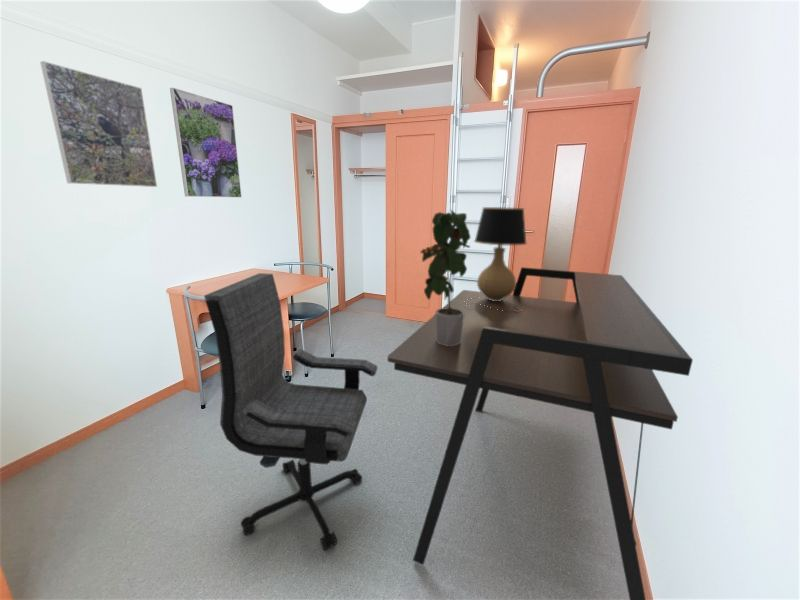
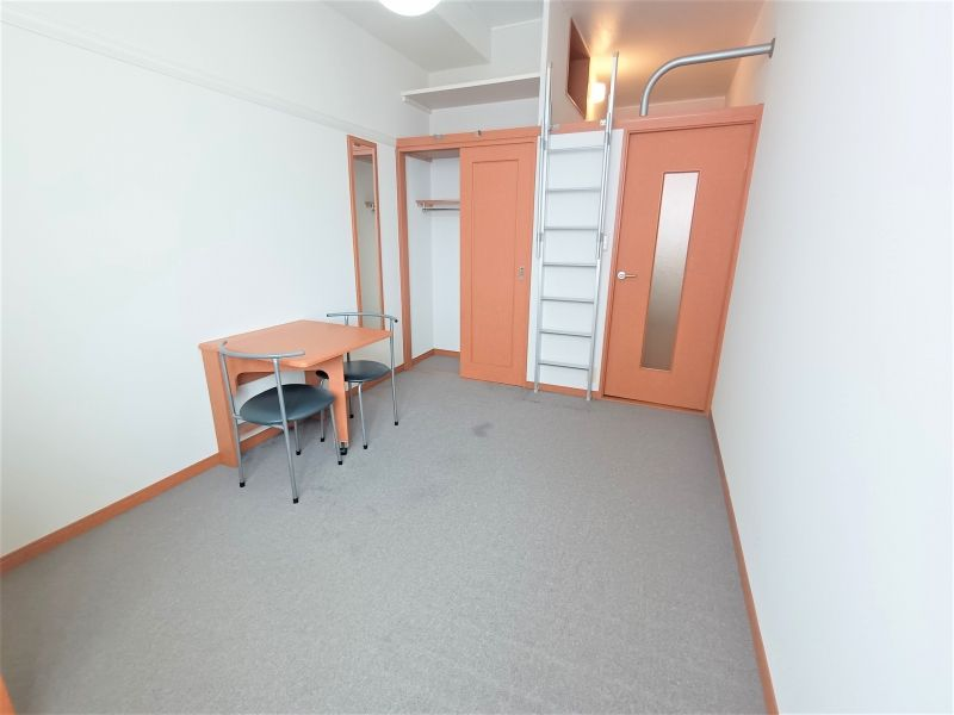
- desk [387,266,694,600]
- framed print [39,60,158,188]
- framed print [169,87,243,198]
- table lamp [464,206,528,312]
- potted plant [420,208,472,346]
- office chair [203,272,378,552]
